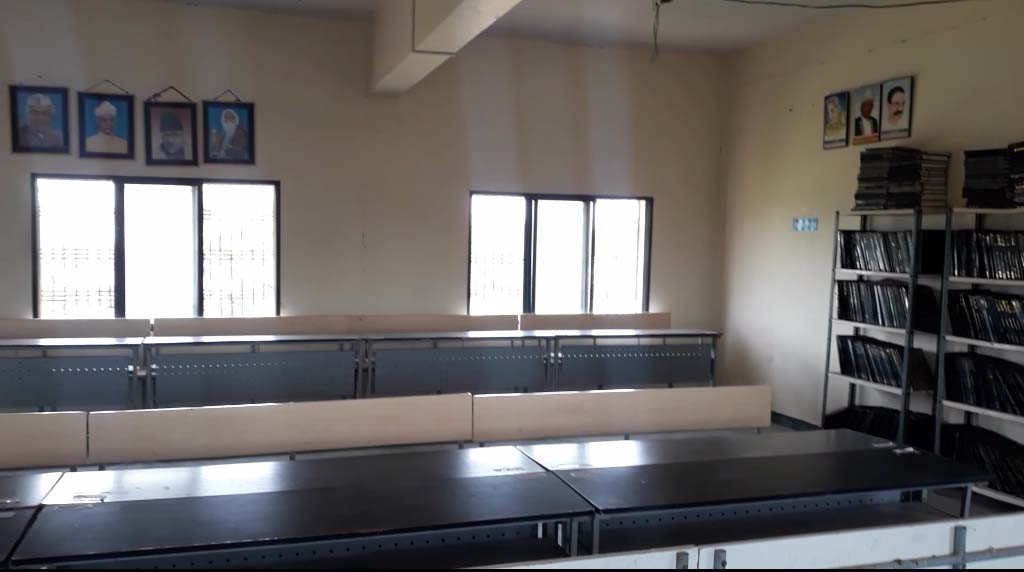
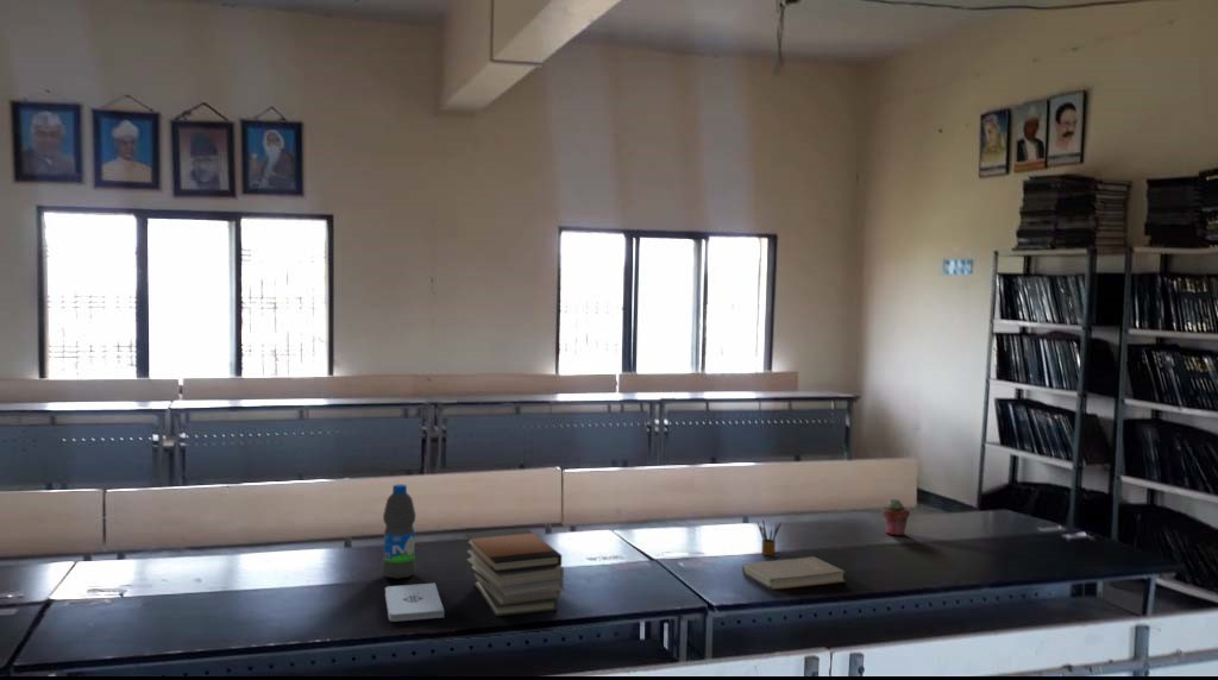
+ book [741,555,847,591]
+ book stack [465,527,565,617]
+ notepad [384,583,445,623]
+ water bottle [382,483,416,580]
+ pencil box [756,518,783,556]
+ potted succulent [880,498,911,536]
